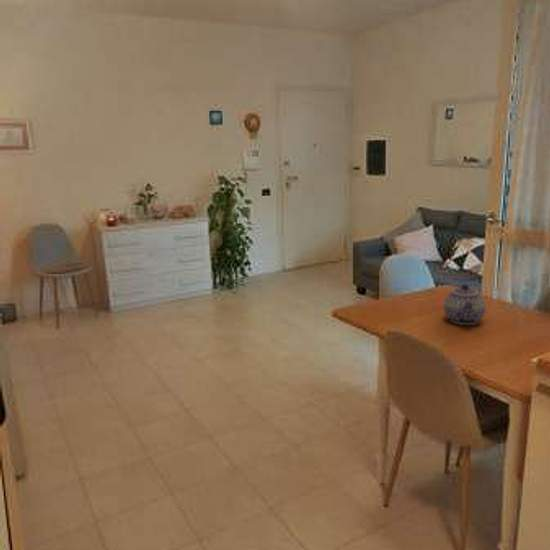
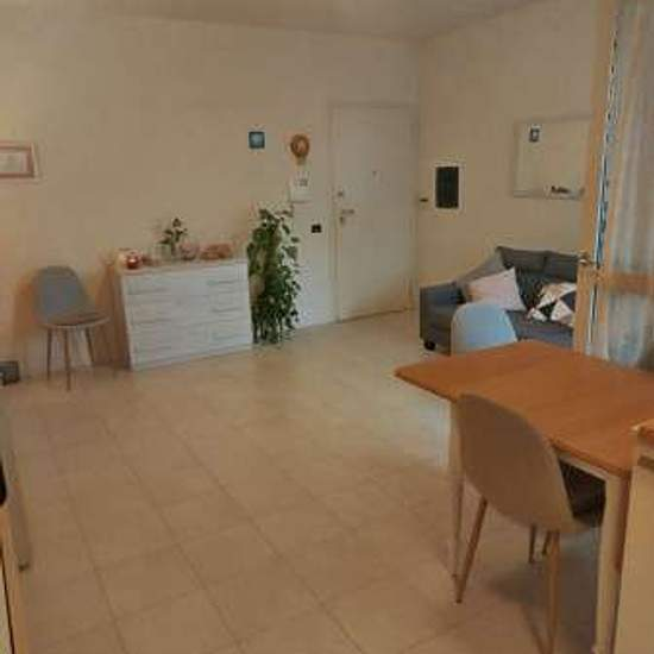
- teapot [443,283,486,326]
